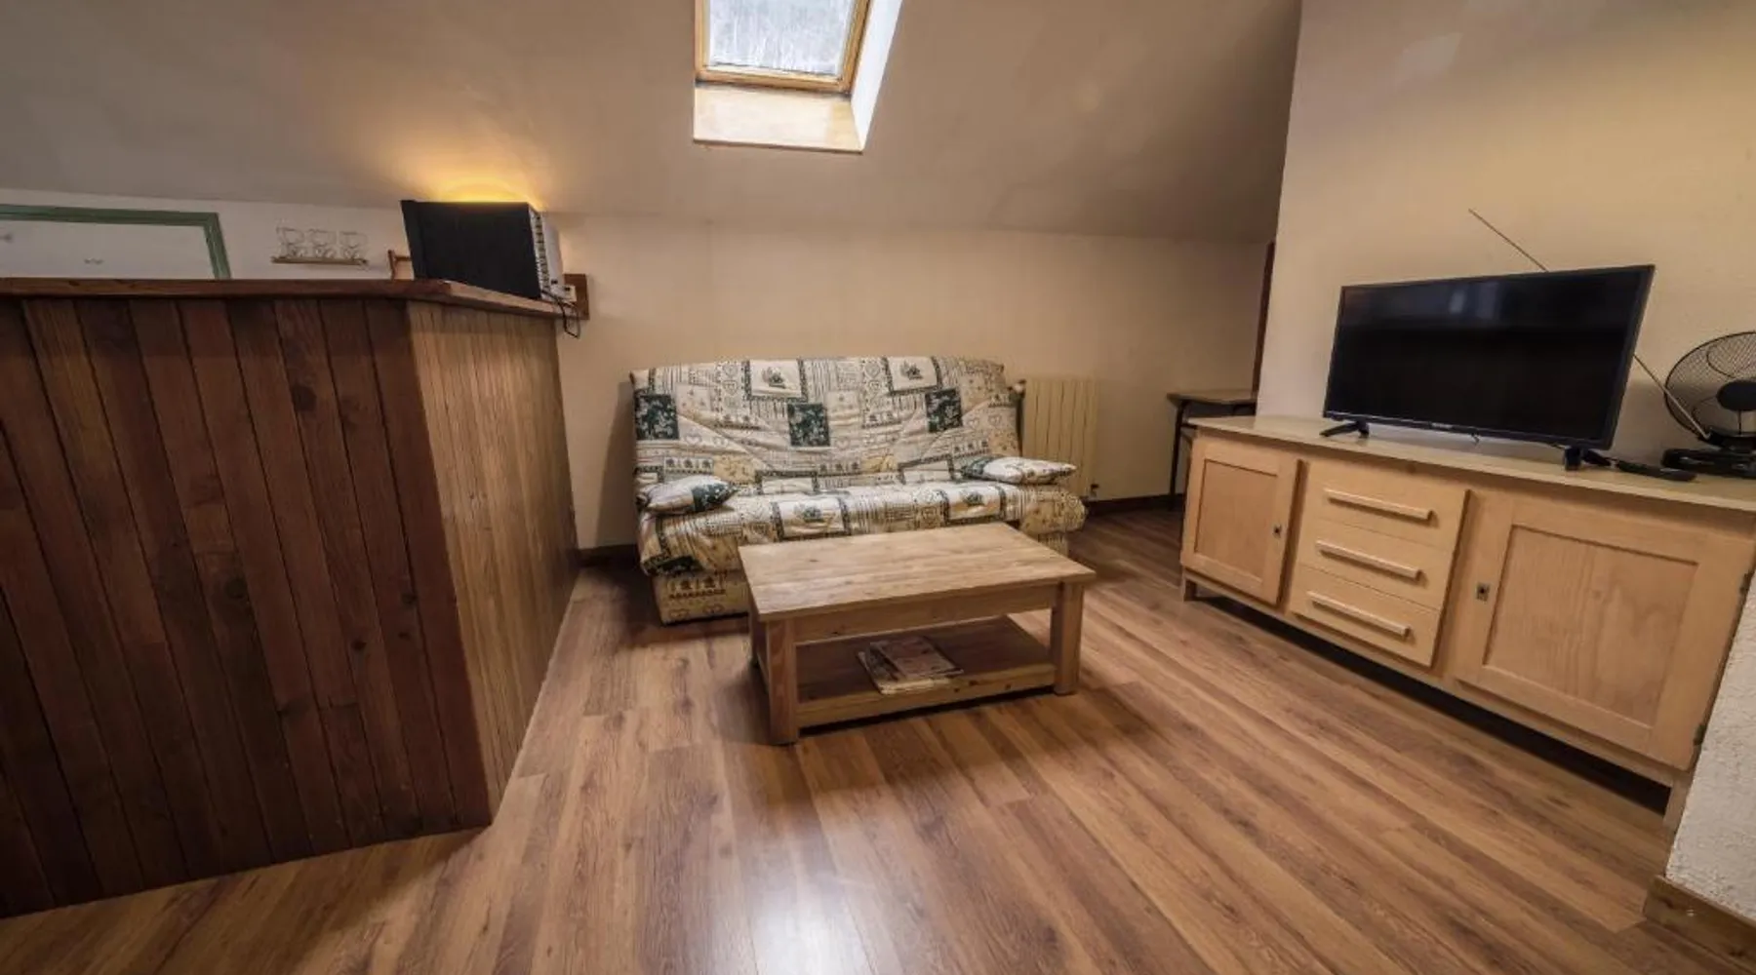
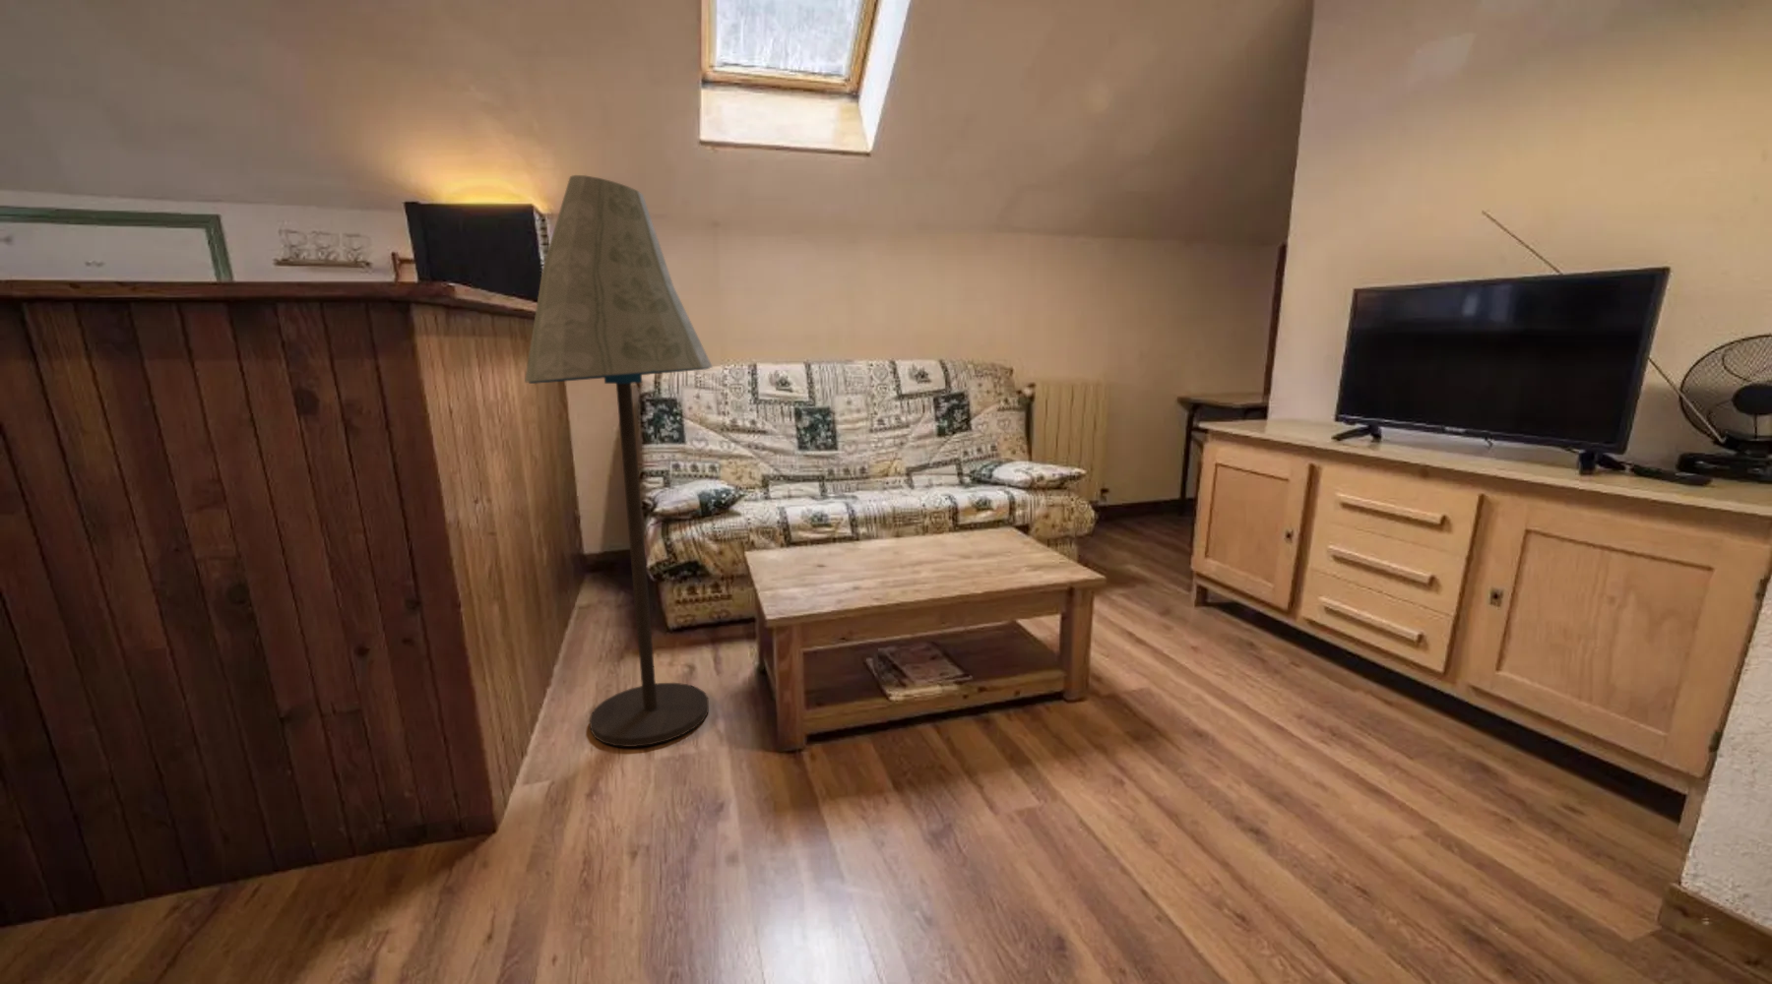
+ floor lamp [524,175,714,748]
